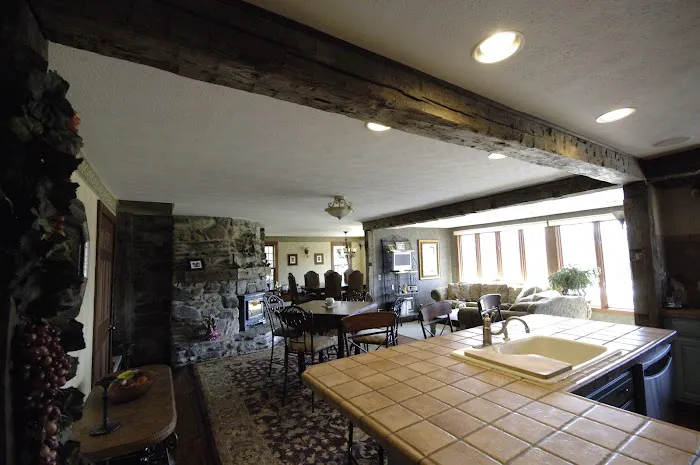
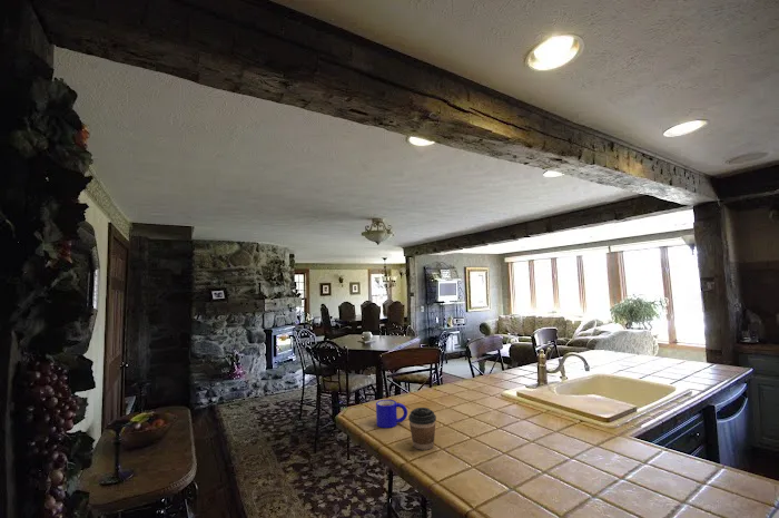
+ mug [375,399,408,429]
+ coffee cup [407,407,437,451]
